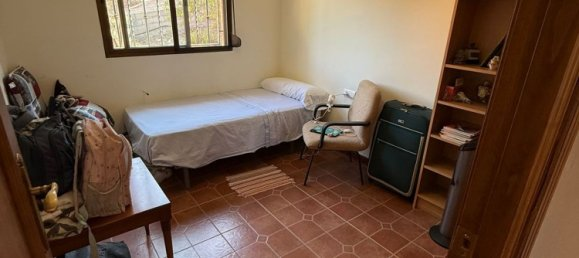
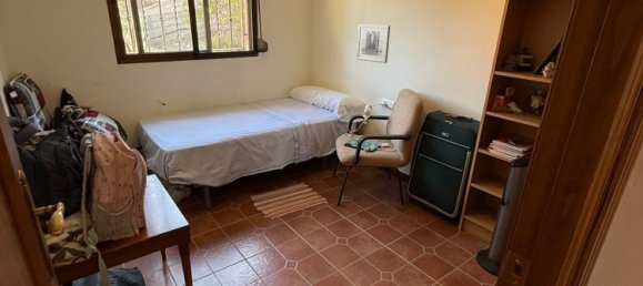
+ wall art [355,23,391,64]
